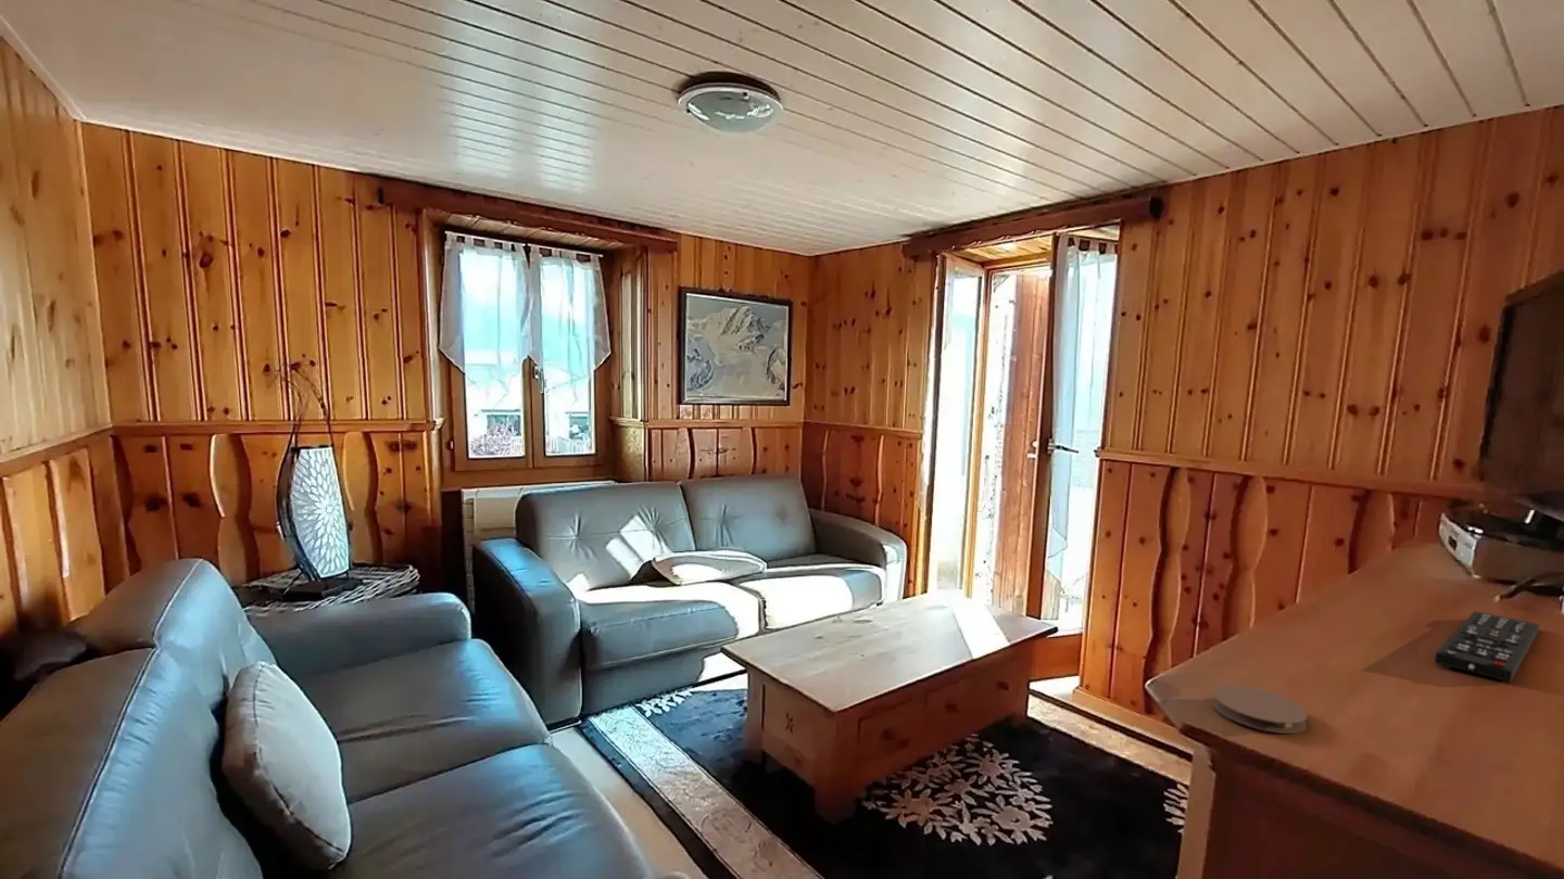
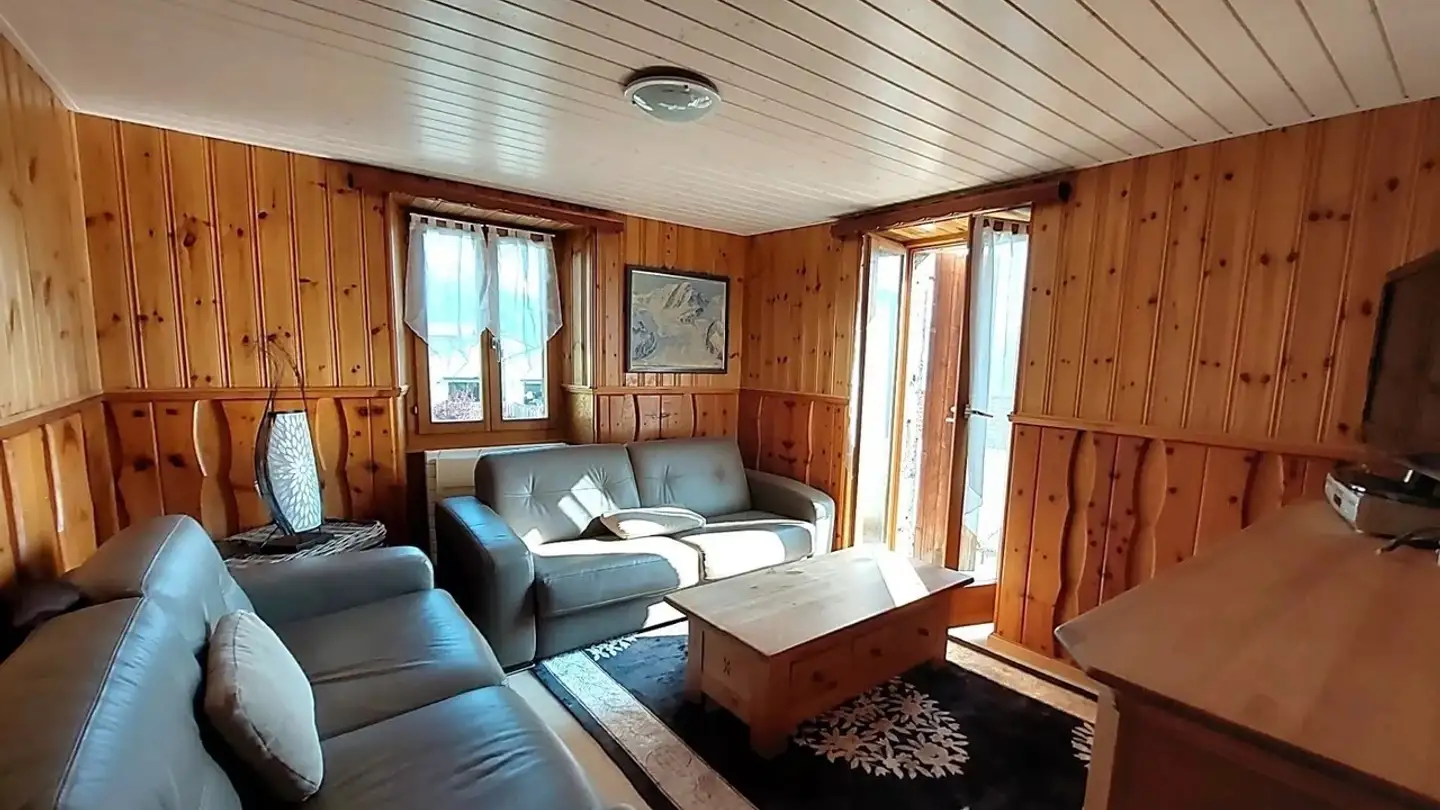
- remote control [1434,610,1540,684]
- coaster [1212,685,1309,735]
